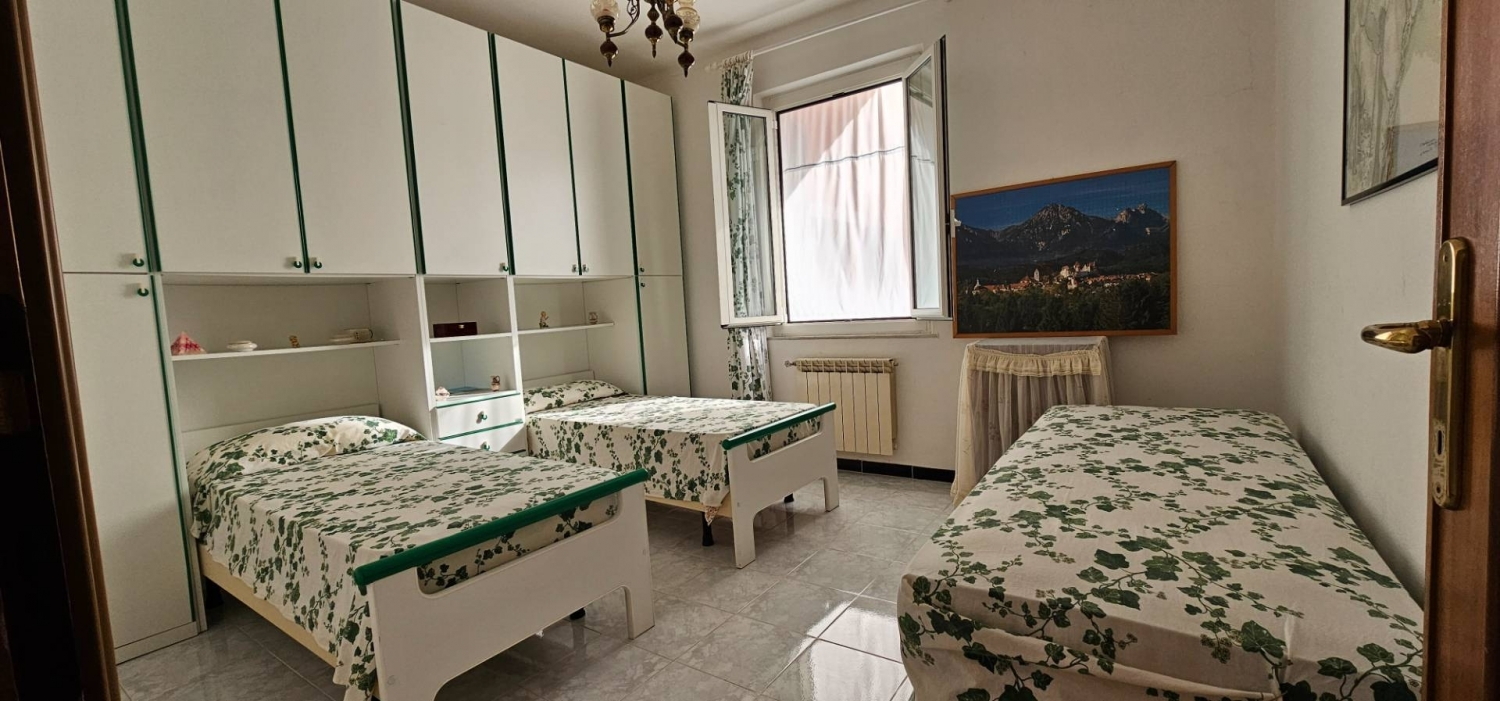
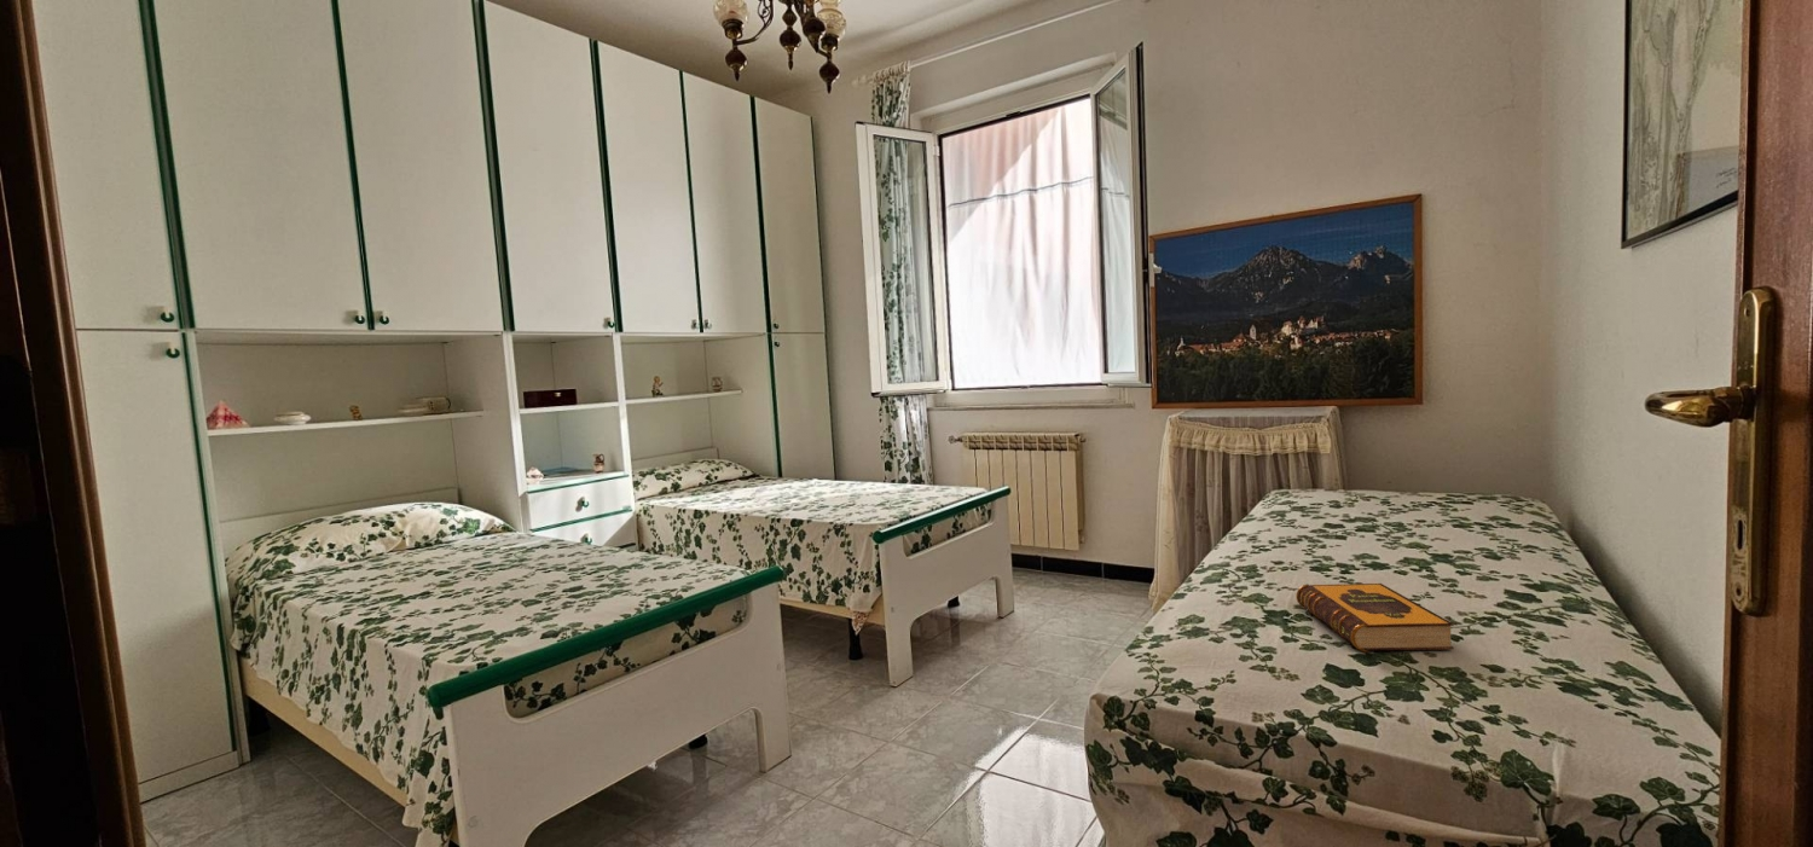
+ hardback book [1296,582,1455,652]
